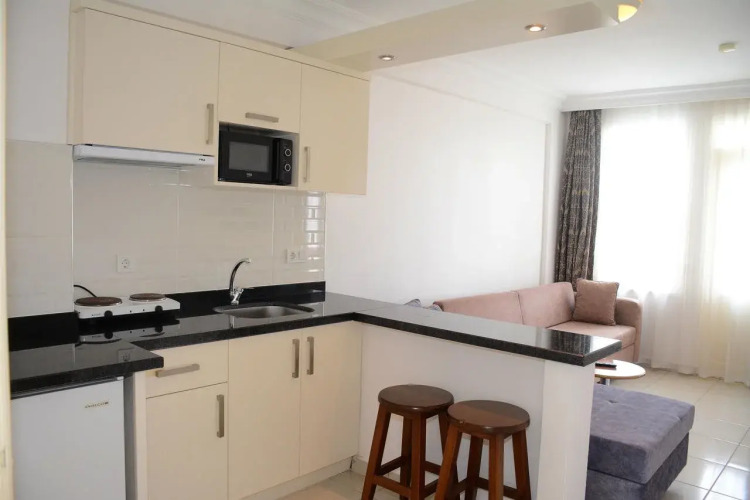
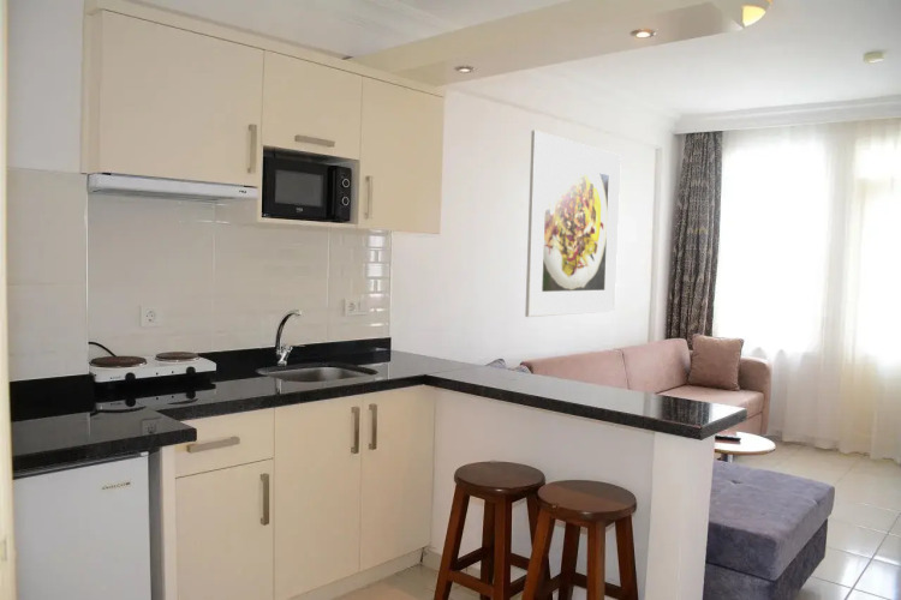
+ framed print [524,130,622,318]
